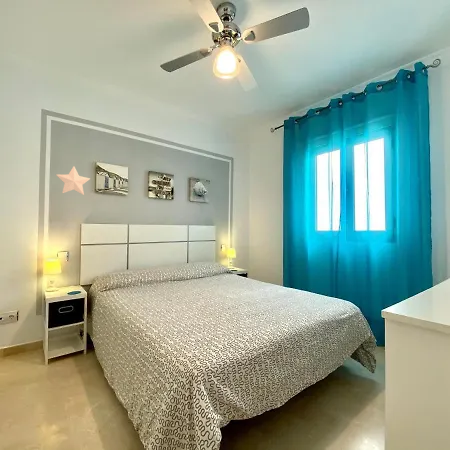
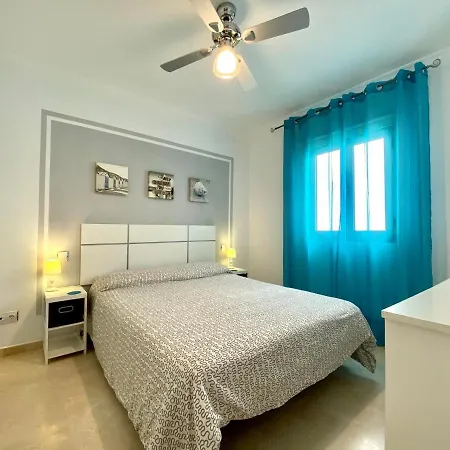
- decorative star [55,166,91,196]
